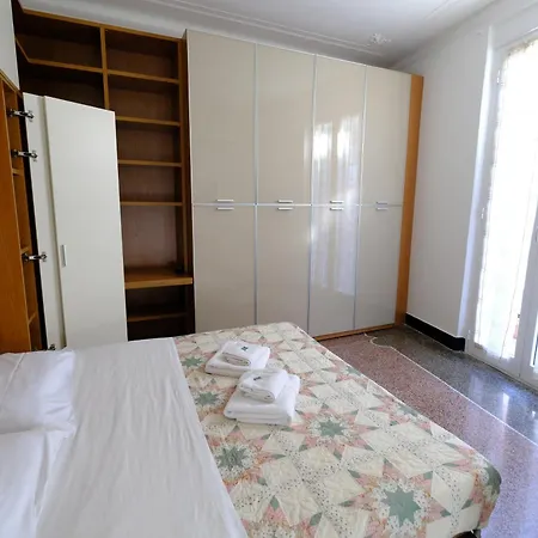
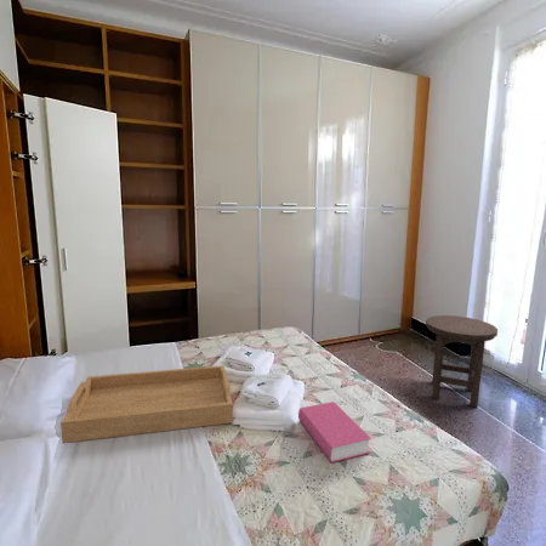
+ stool [425,314,499,409]
+ book [297,400,372,463]
+ serving tray [59,364,234,444]
